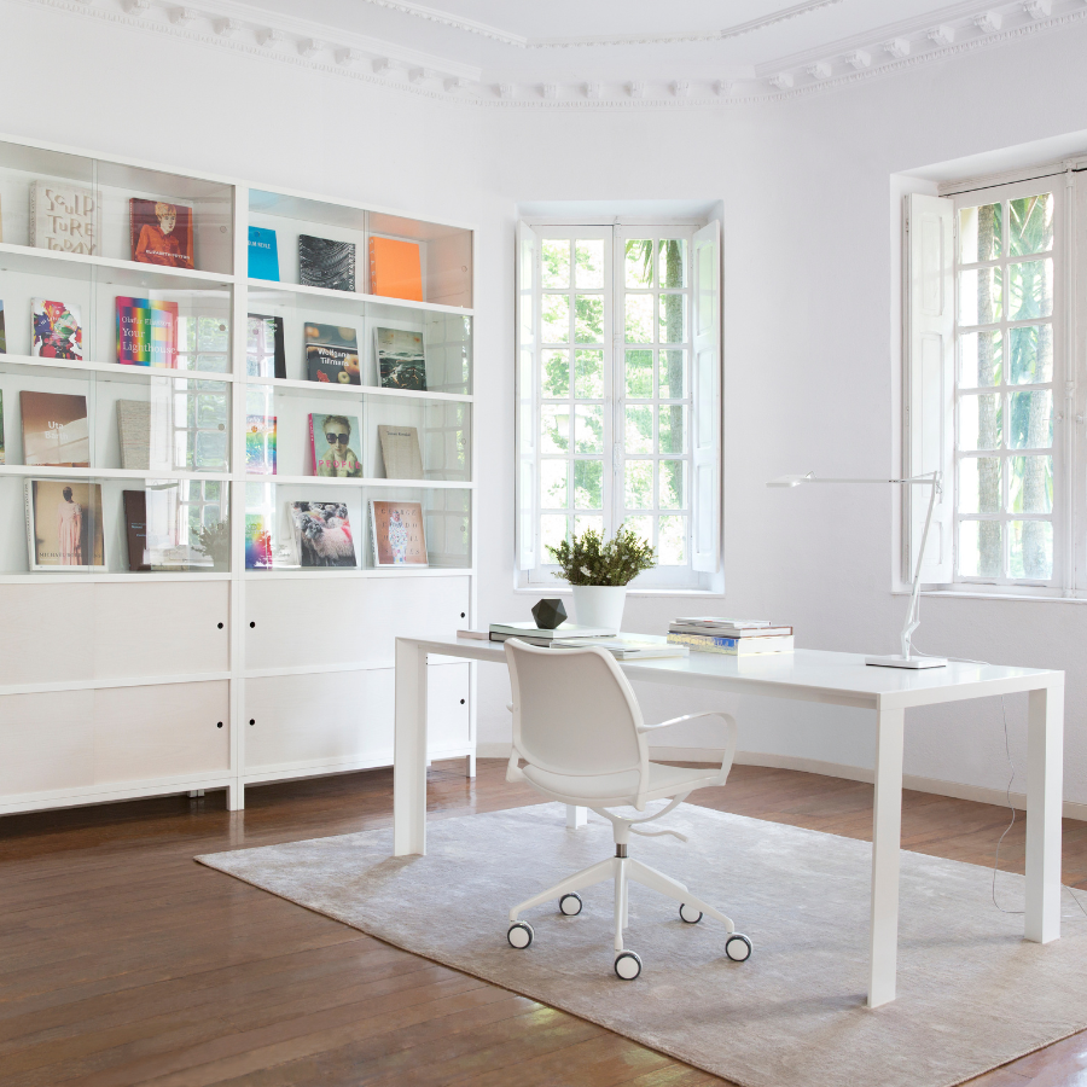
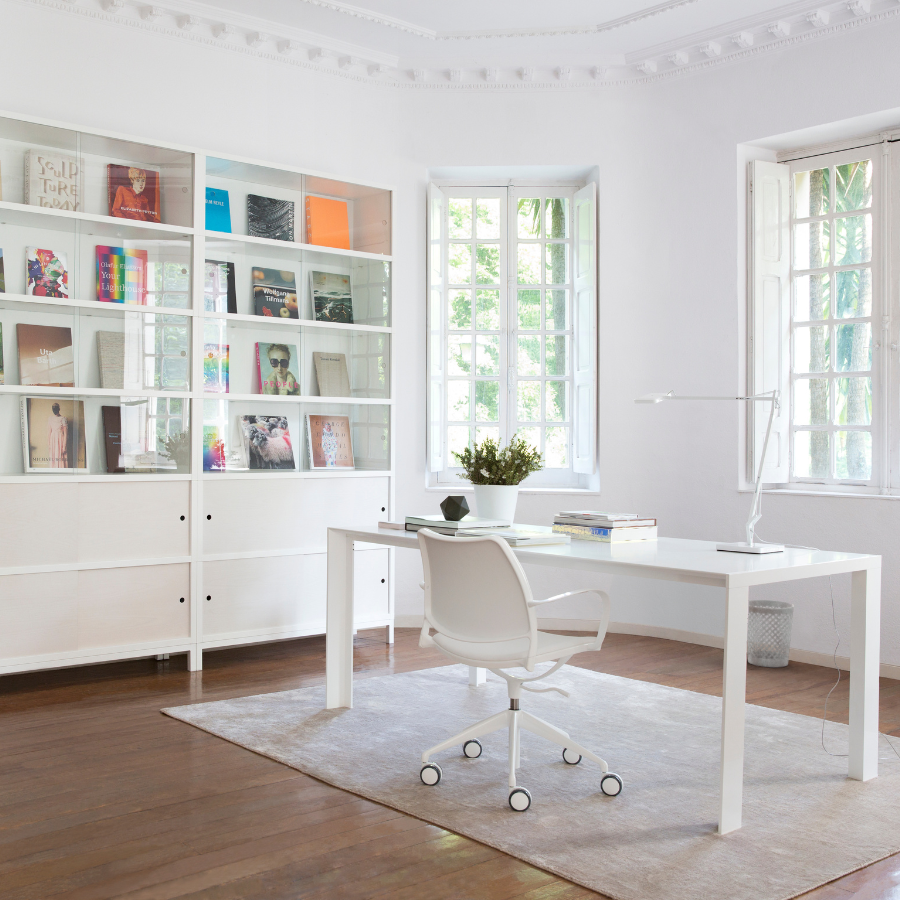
+ wastebasket [746,599,795,668]
